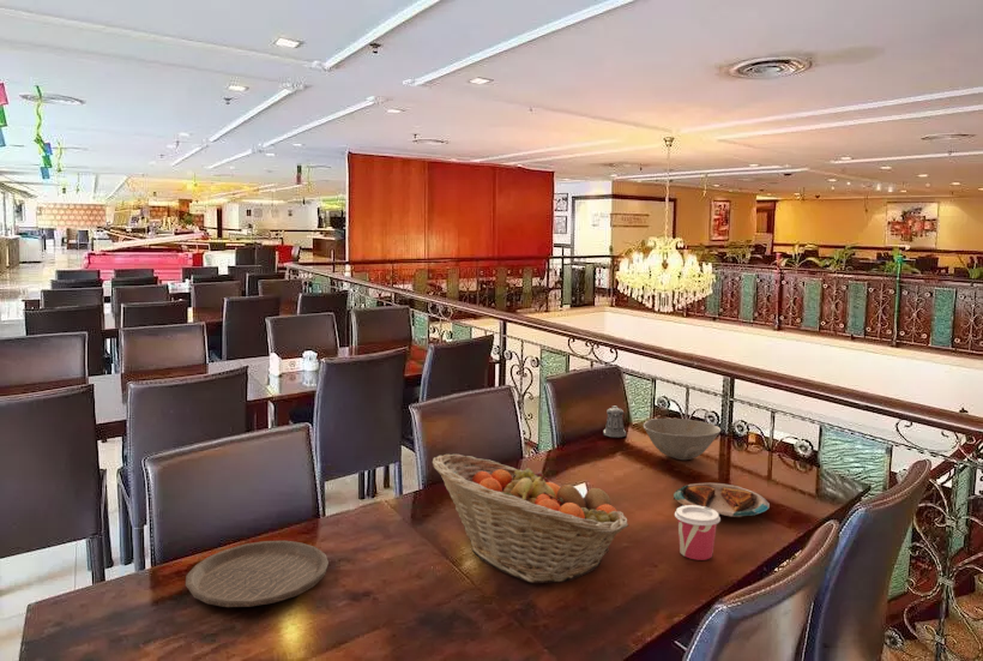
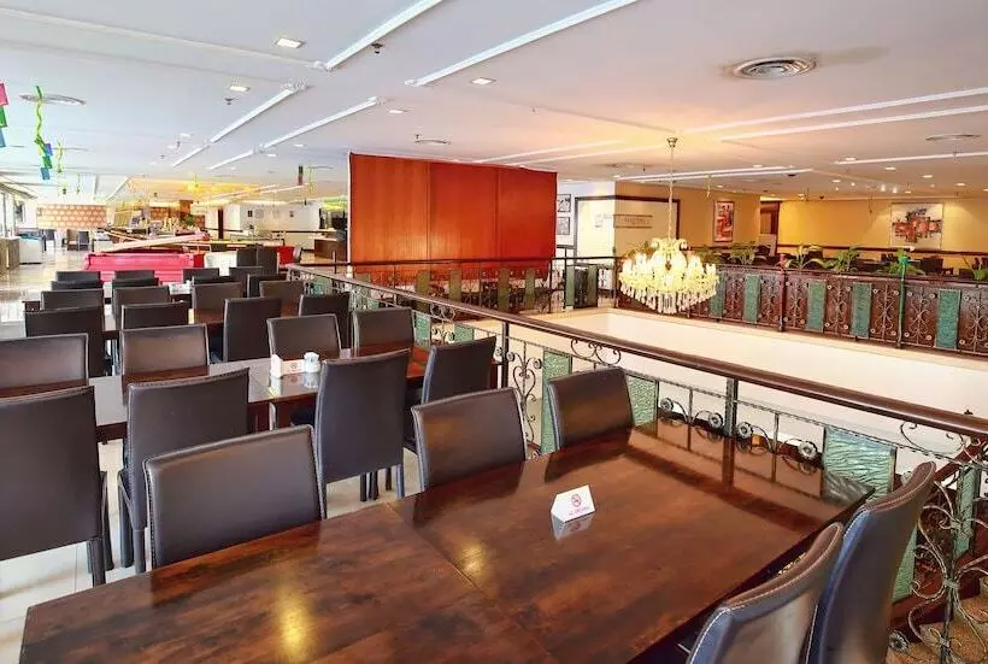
- fruit basket [432,453,629,584]
- plate [673,482,771,518]
- pepper shaker [603,405,627,438]
- plate [185,540,330,608]
- bowl [643,417,722,461]
- cup [674,505,722,561]
